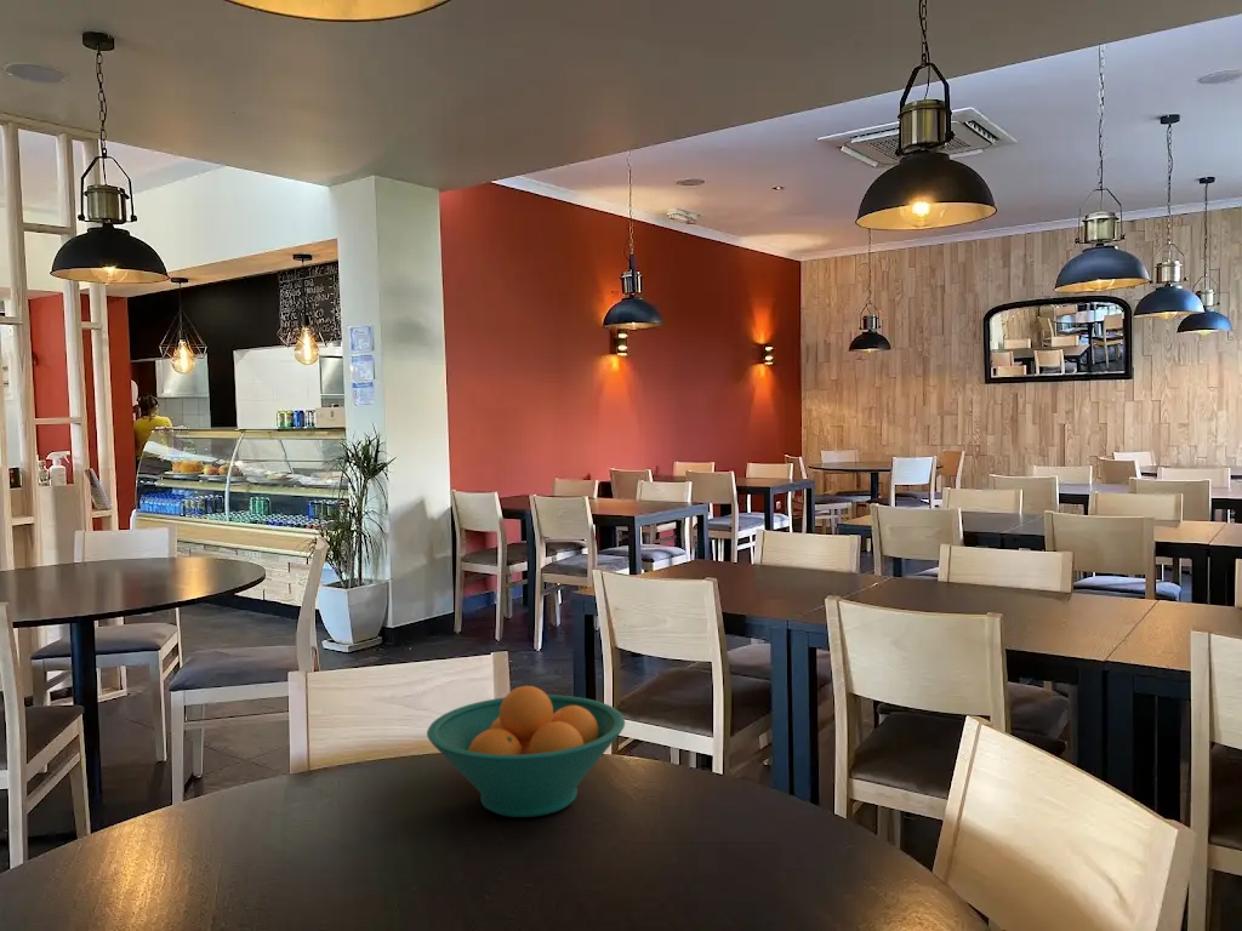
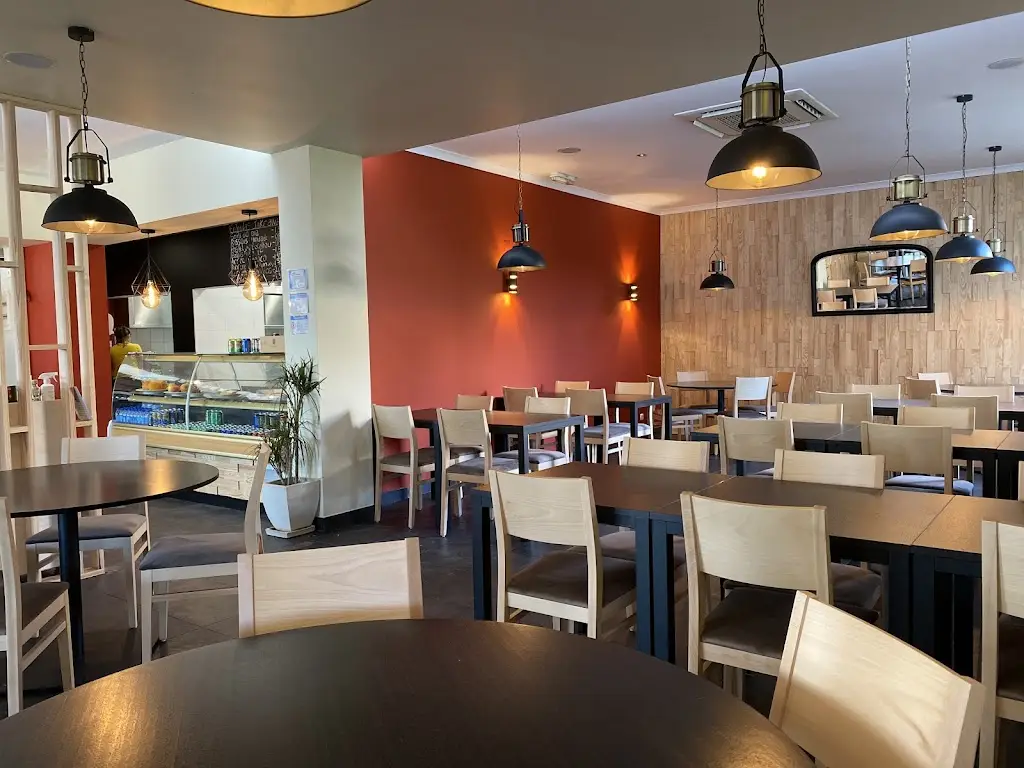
- fruit bowl [426,685,626,818]
